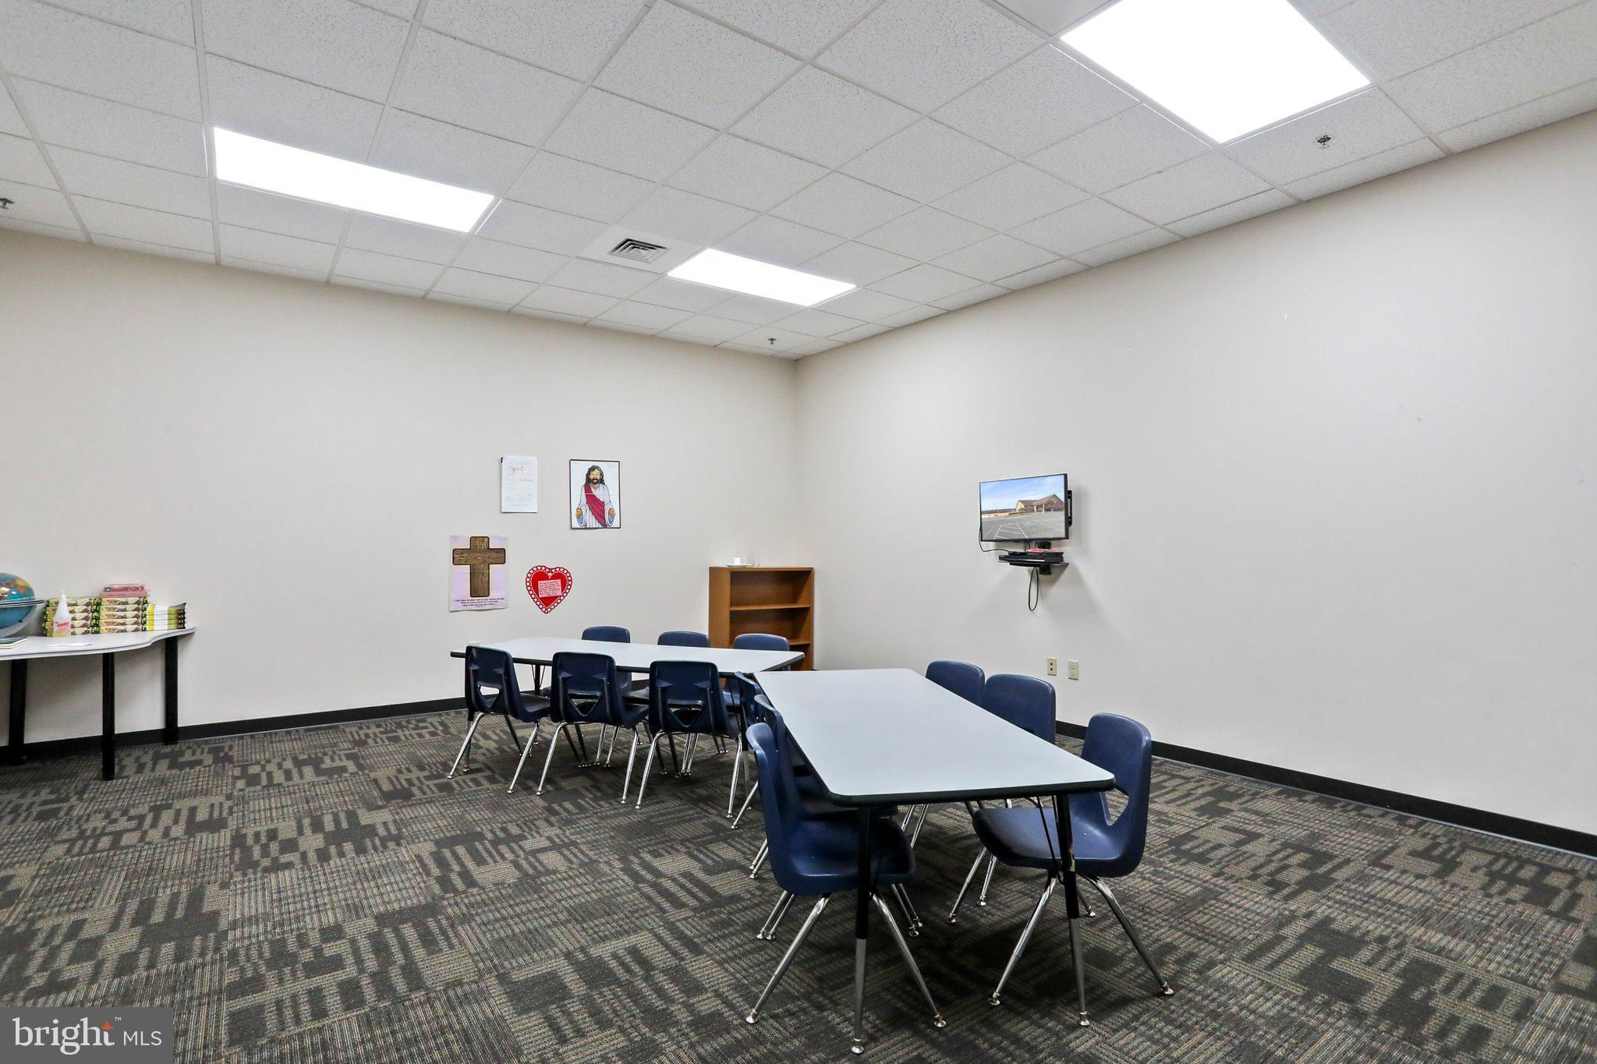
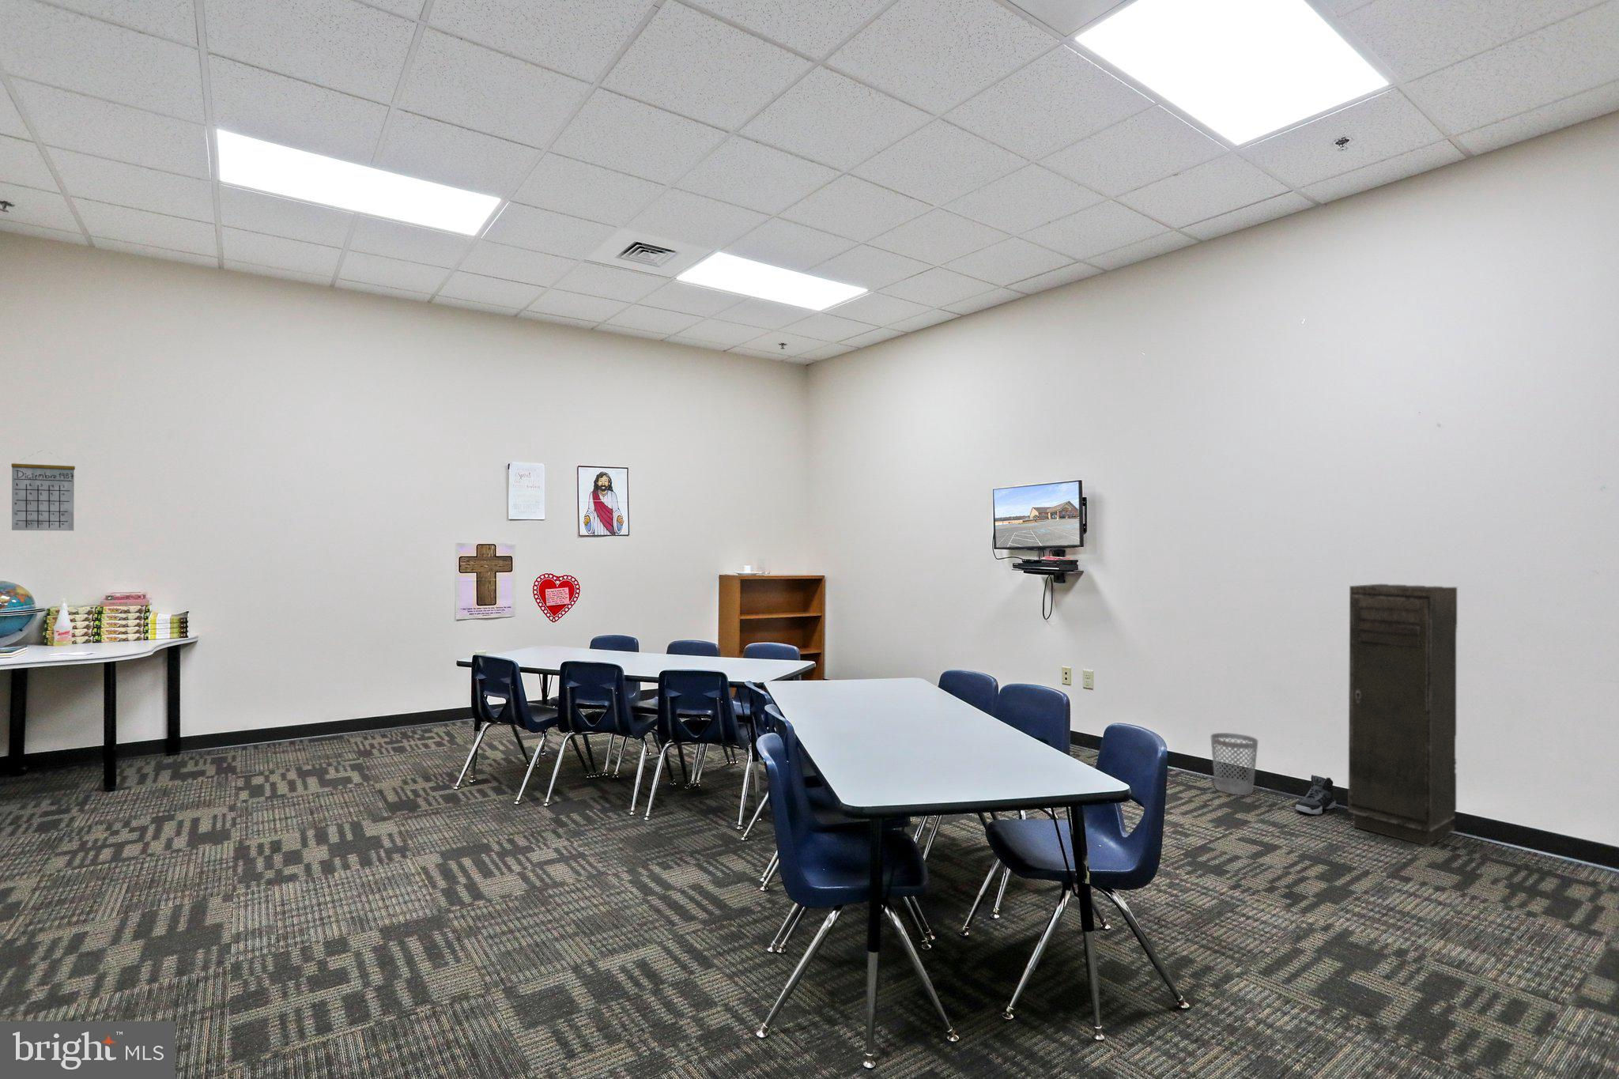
+ sneaker [1295,774,1337,815]
+ calendar [11,449,76,531]
+ storage cabinet [1347,583,1458,847]
+ wastebasket [1210,732,1259,796]
